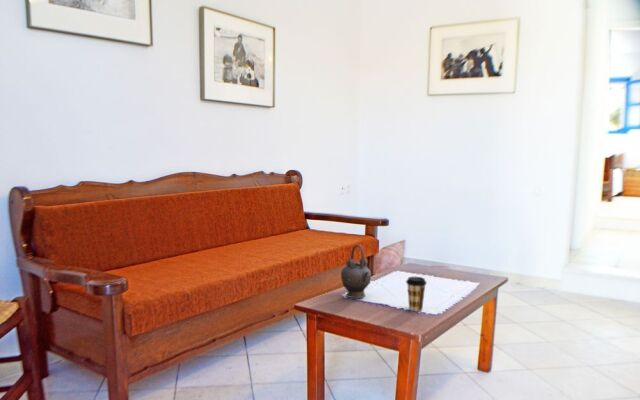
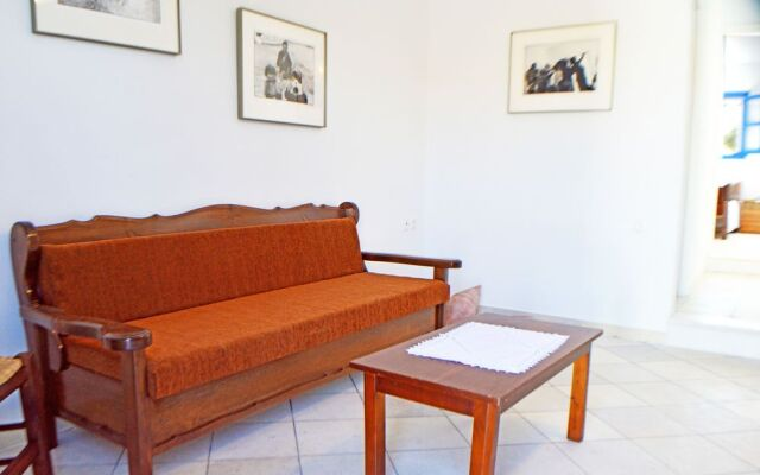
- teapot [340,244,372,299]
- coffee cup [405,276,428,312]
